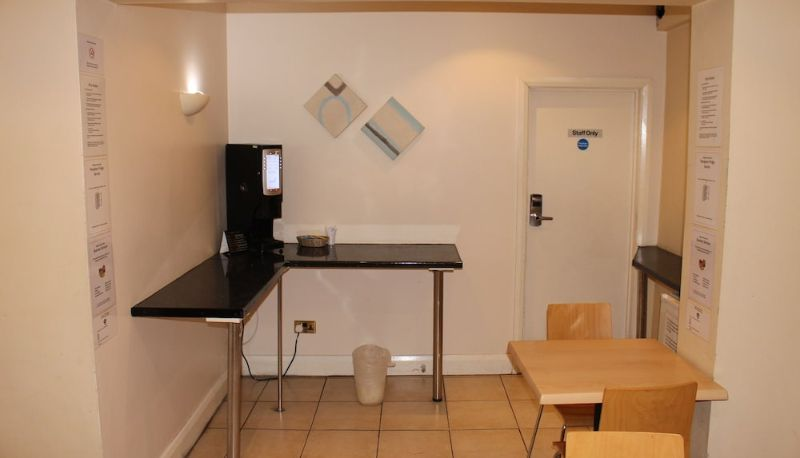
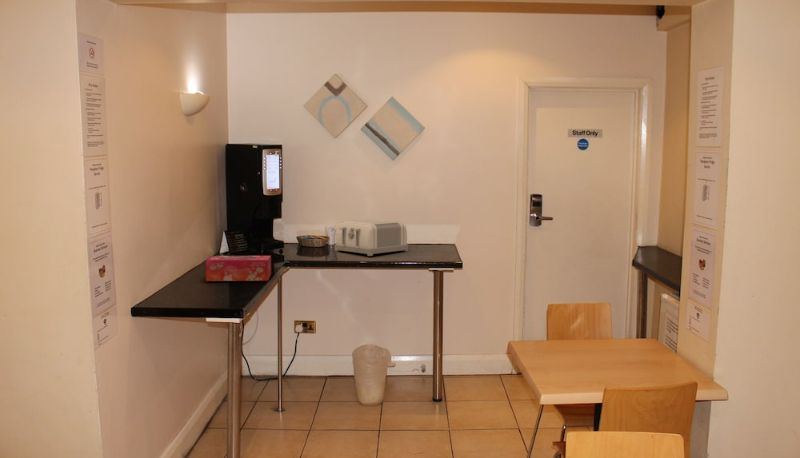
+ tissue box [205,255,272,282]
+ toaster [334,218,409,257]
